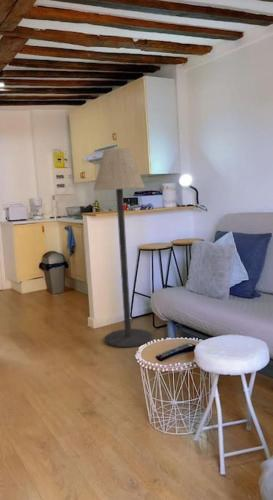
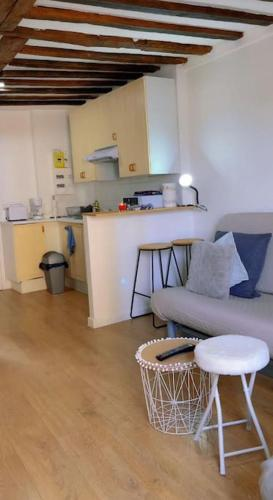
- floor lamp [93,148,153,348]
